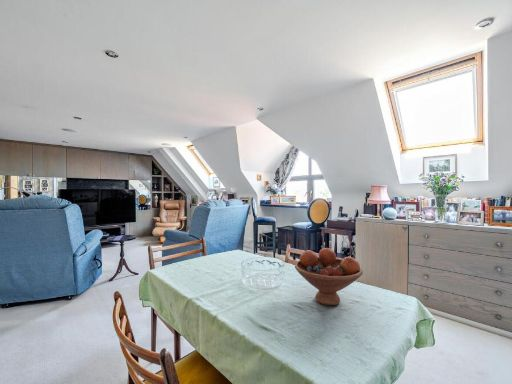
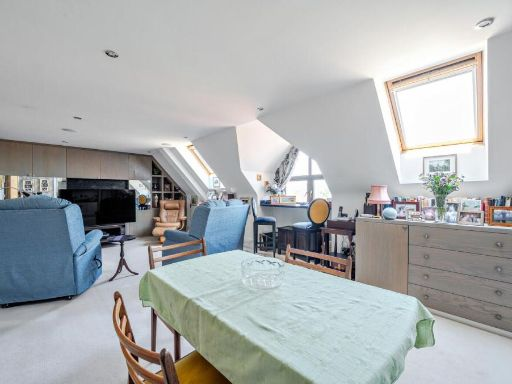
- fruit bowl [294,247,364,306]
